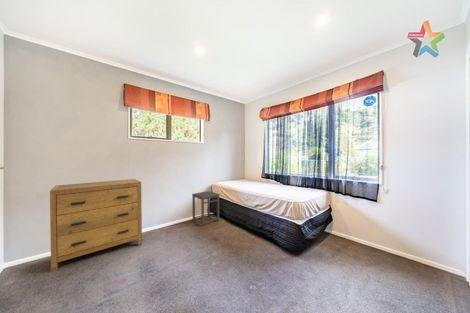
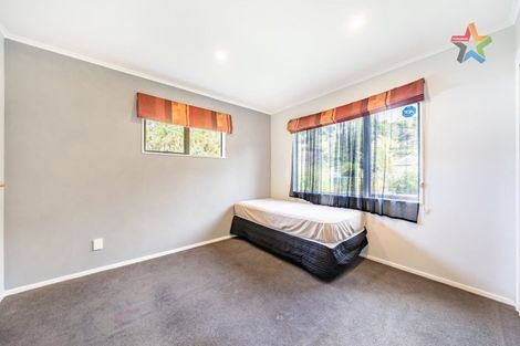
- side table [191,190,221,227]
- dresser [49,178,143,273]
